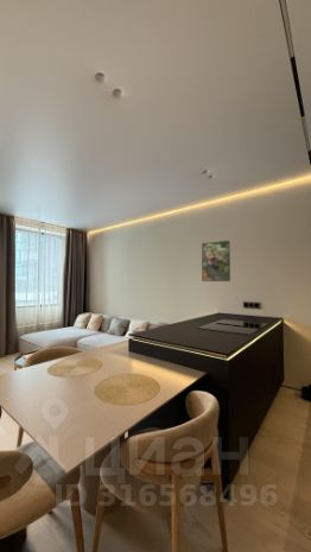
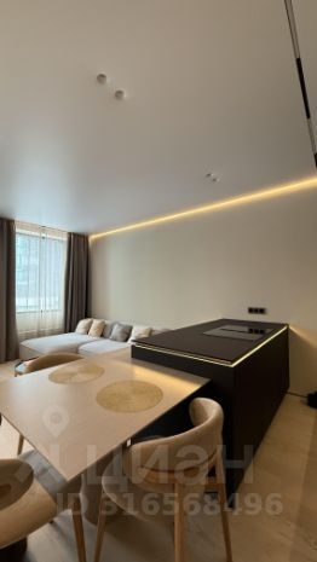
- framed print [201,240,231,283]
